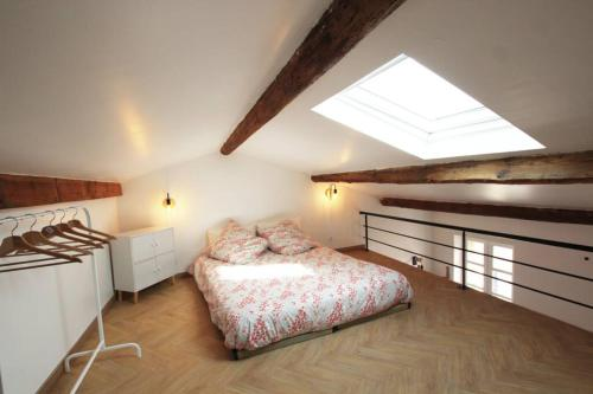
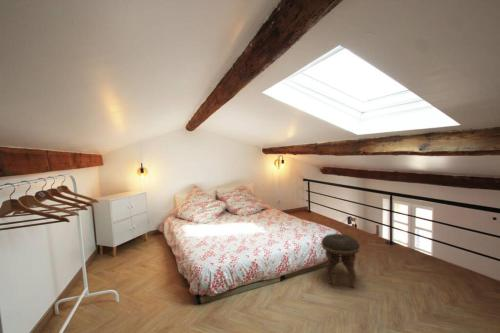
+ footstool [321,233,361,288]
